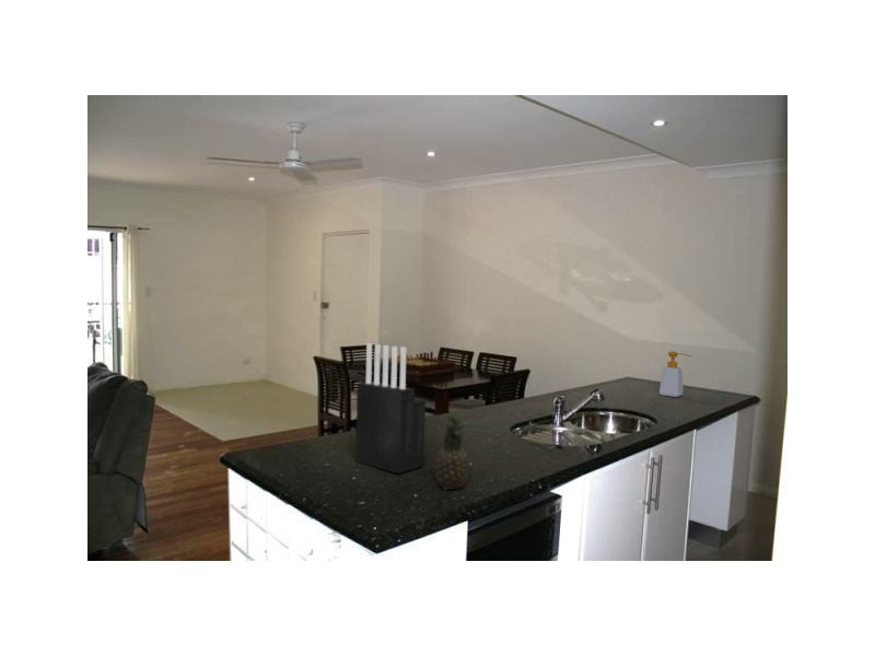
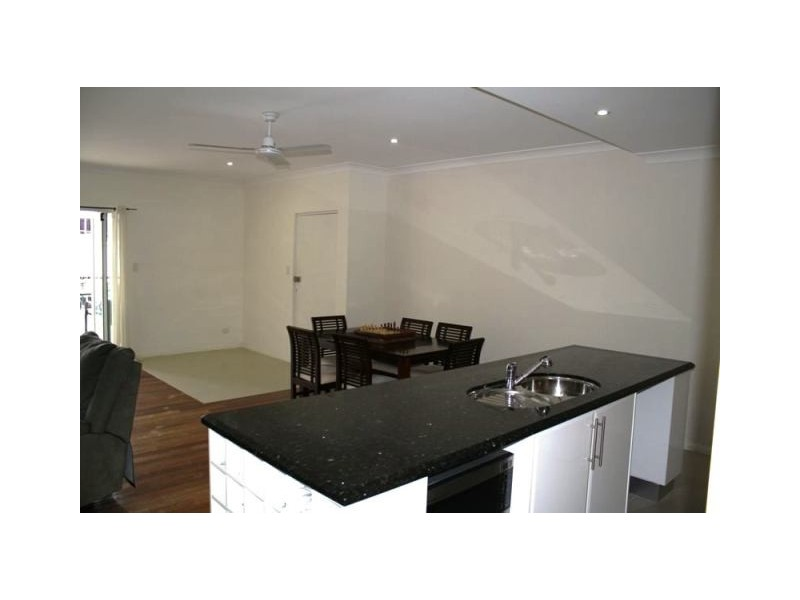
- fruit [434,412,469,491]
- soap bottle [658,350,693,398]
- knife block [354,342,427,475]
